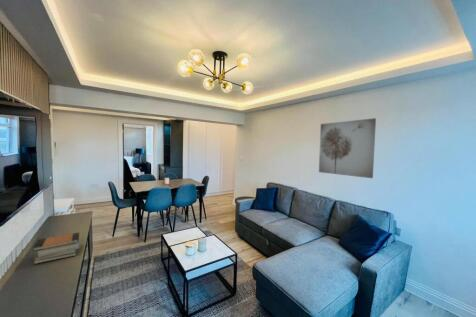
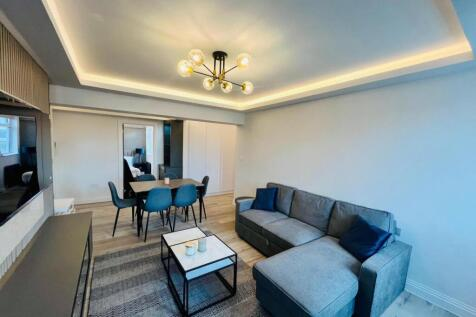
- wall art [318,117,377,179]
- book stack [32,231,80,265]
